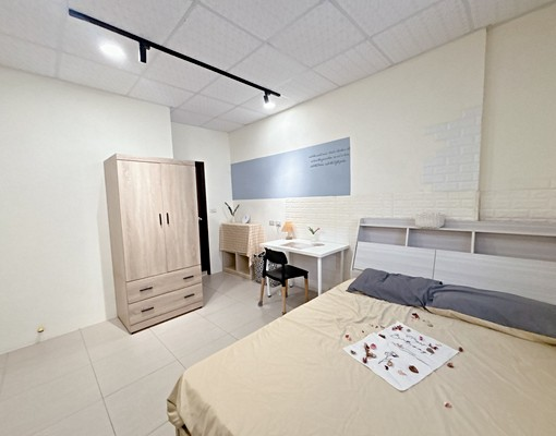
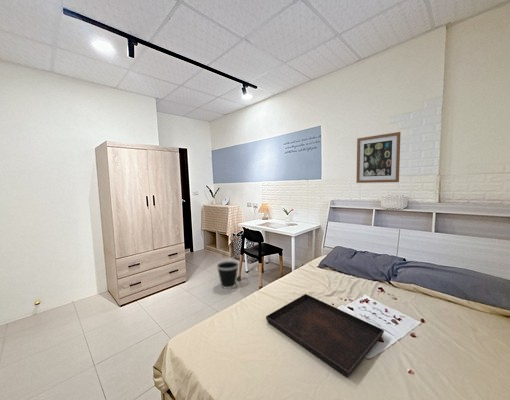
+ wastebasket [216,260,240,290]
+ wall art [355,131,402,184]
+ serving tray [265,293,385,378]
